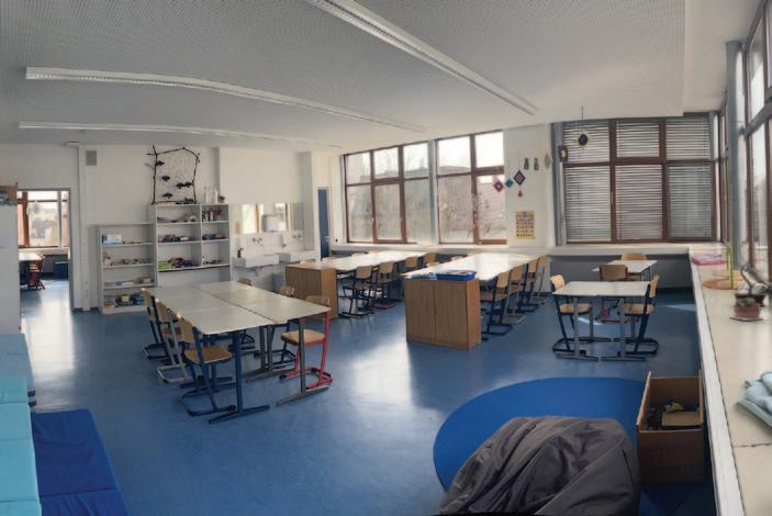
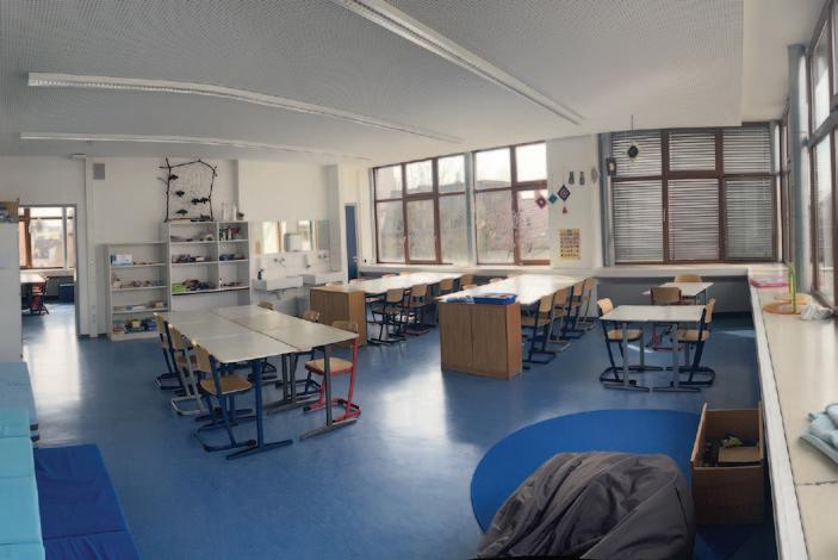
- potted plant [706,239,772,307]
- succulent plant [728,299,763,322]
